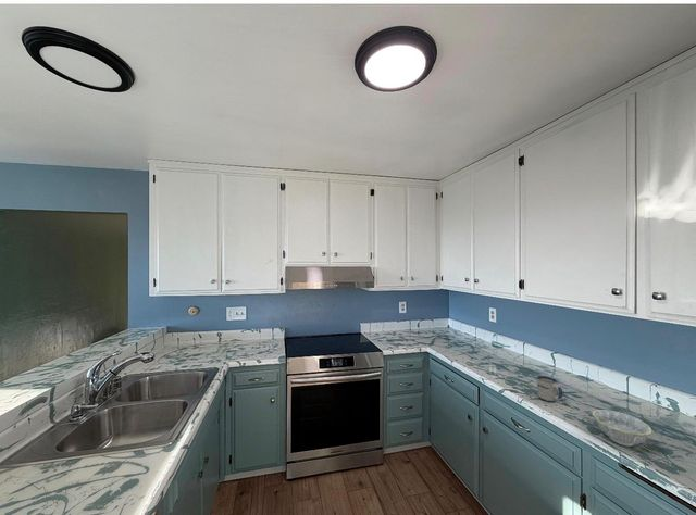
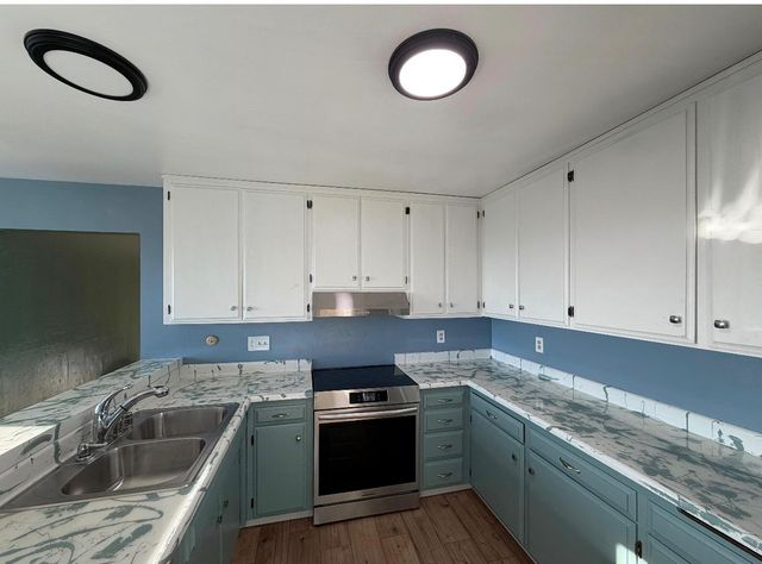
- mug [536,375,563,403]
- bowl [592,409,652,448]
